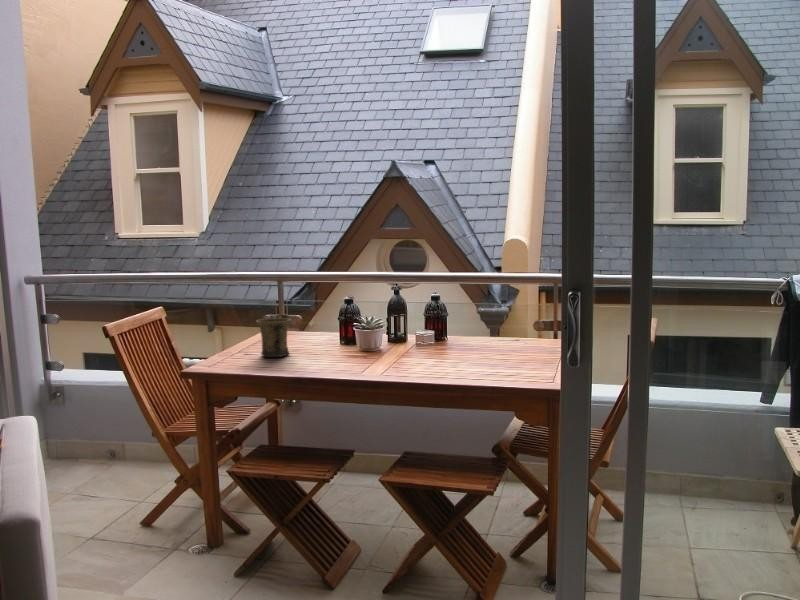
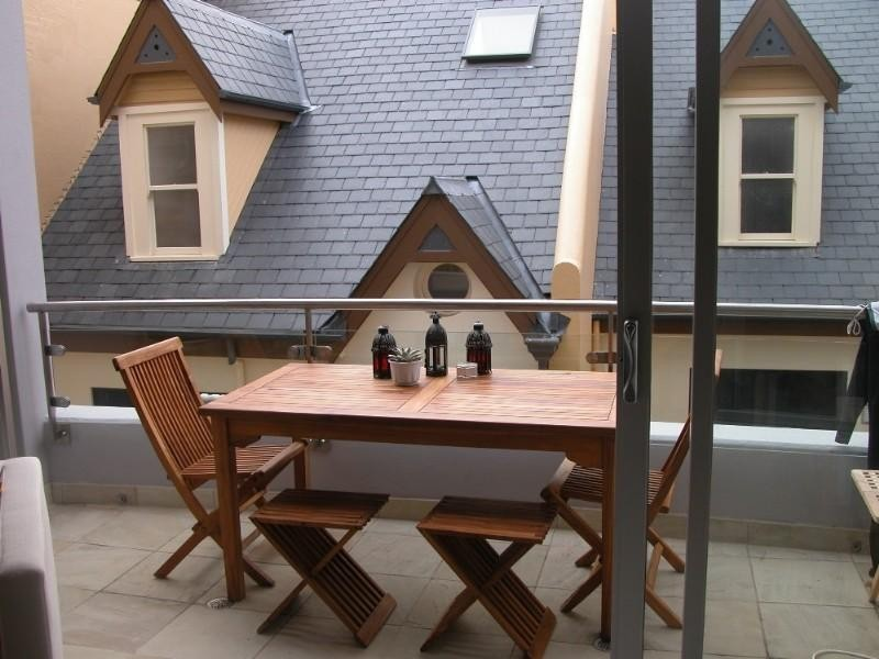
- mug [255,317,292,358]
